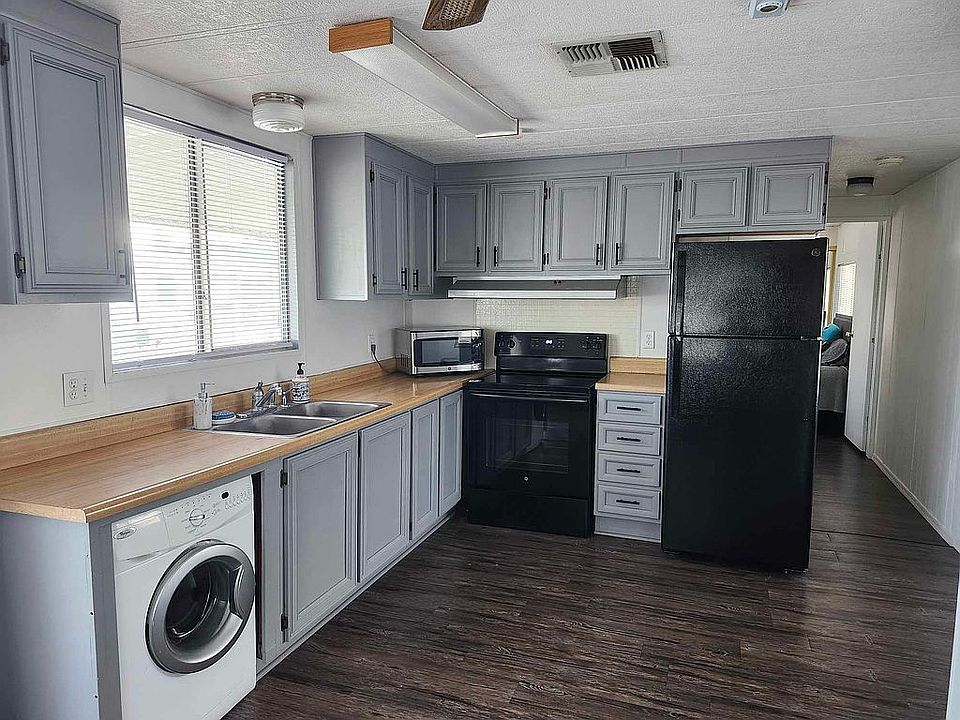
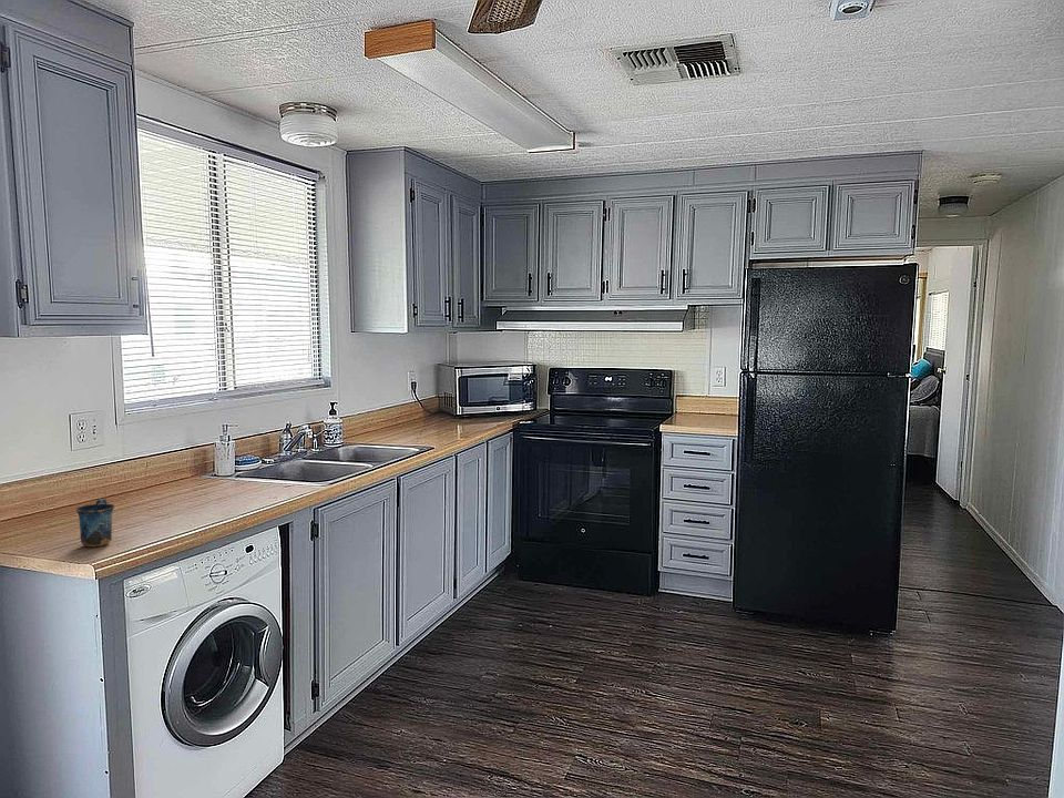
+ mug [75,499,115,548]
